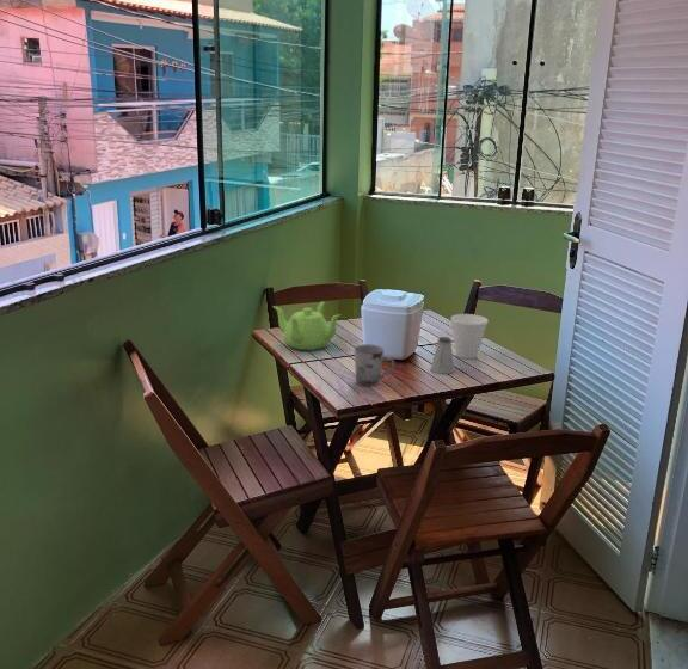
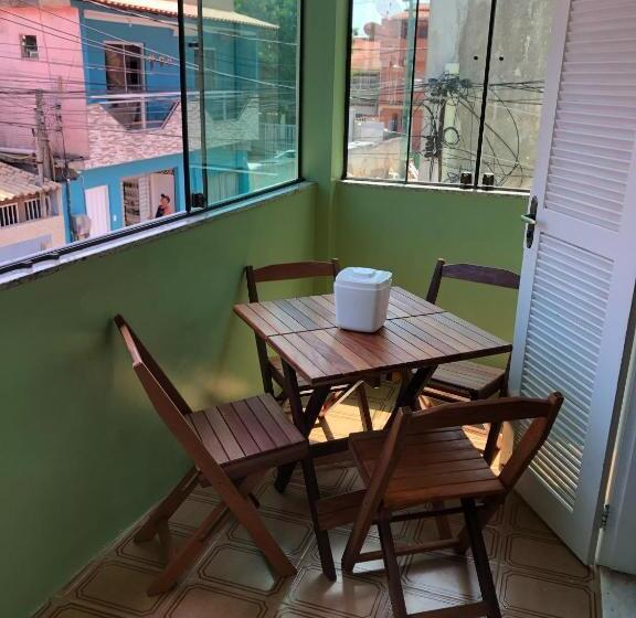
- cup [352,343,395,387]
- teapot [271,300,343,351]
- saltshaker [430,336,455,375]
- cup [450,313,490,360]
